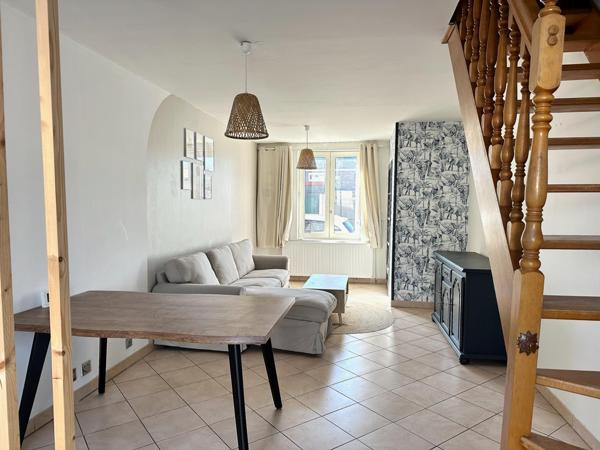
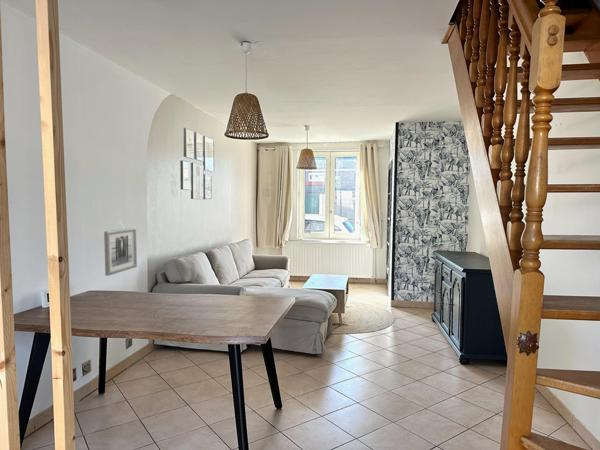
+ wall art [103,227,138,277]
